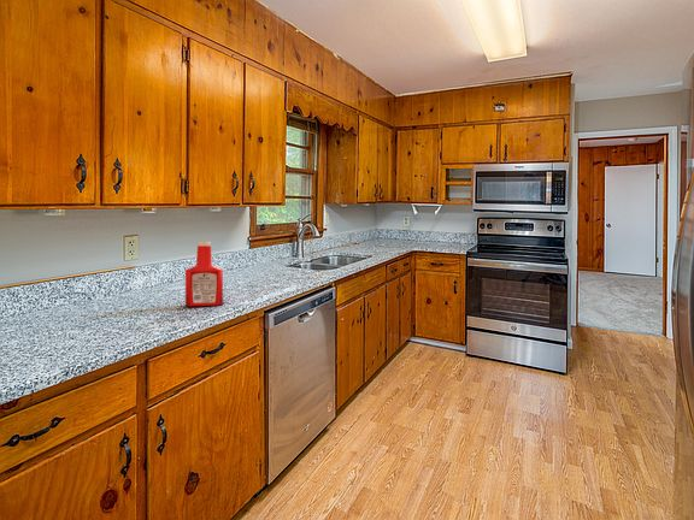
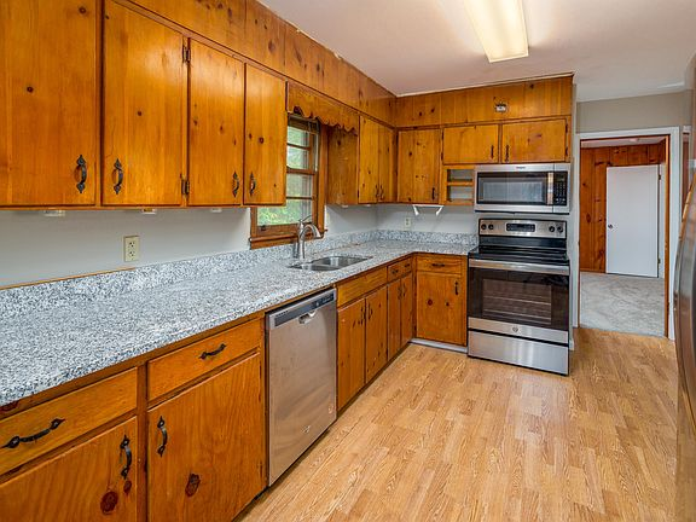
- soap bottle [184,241,224,307]
